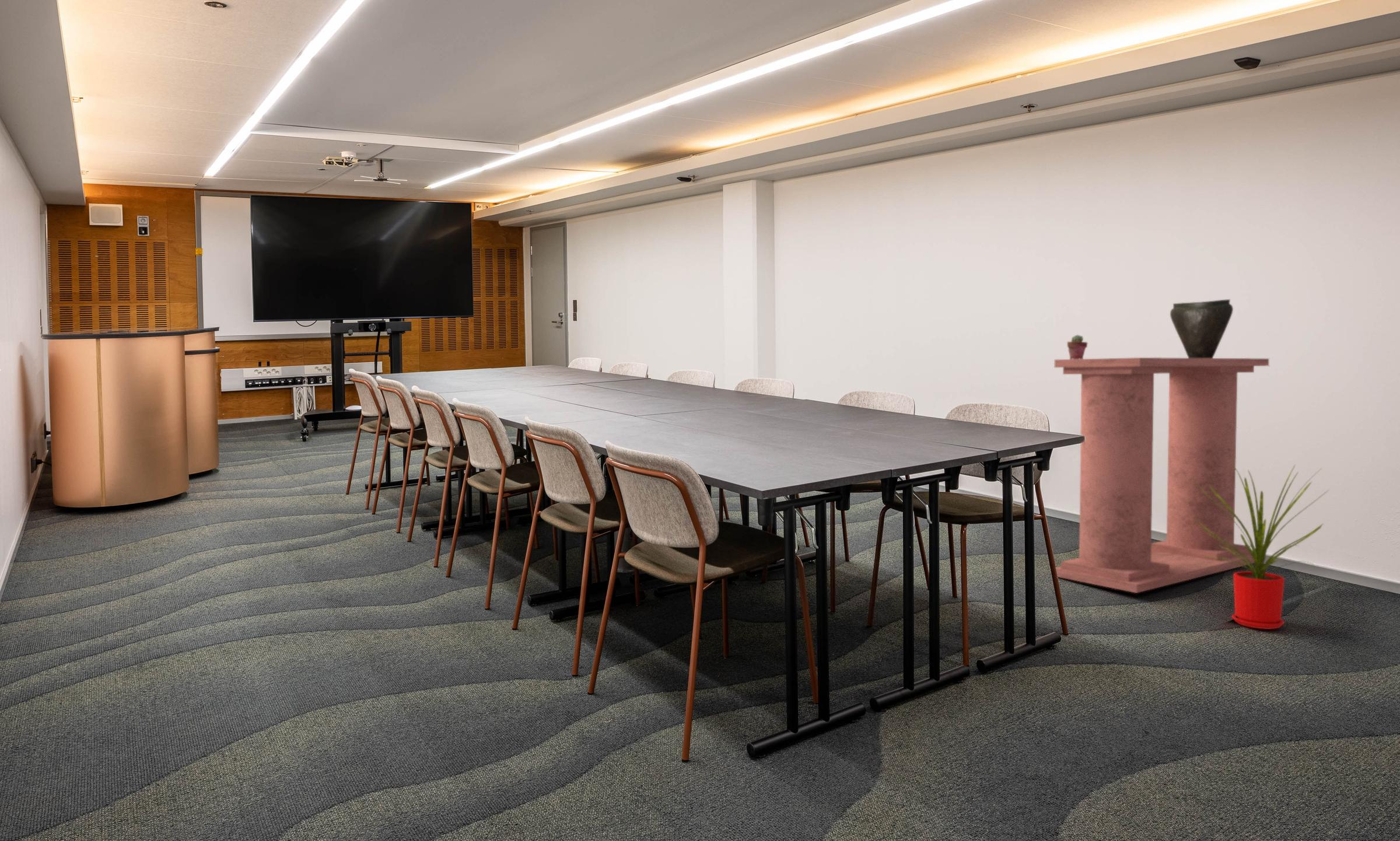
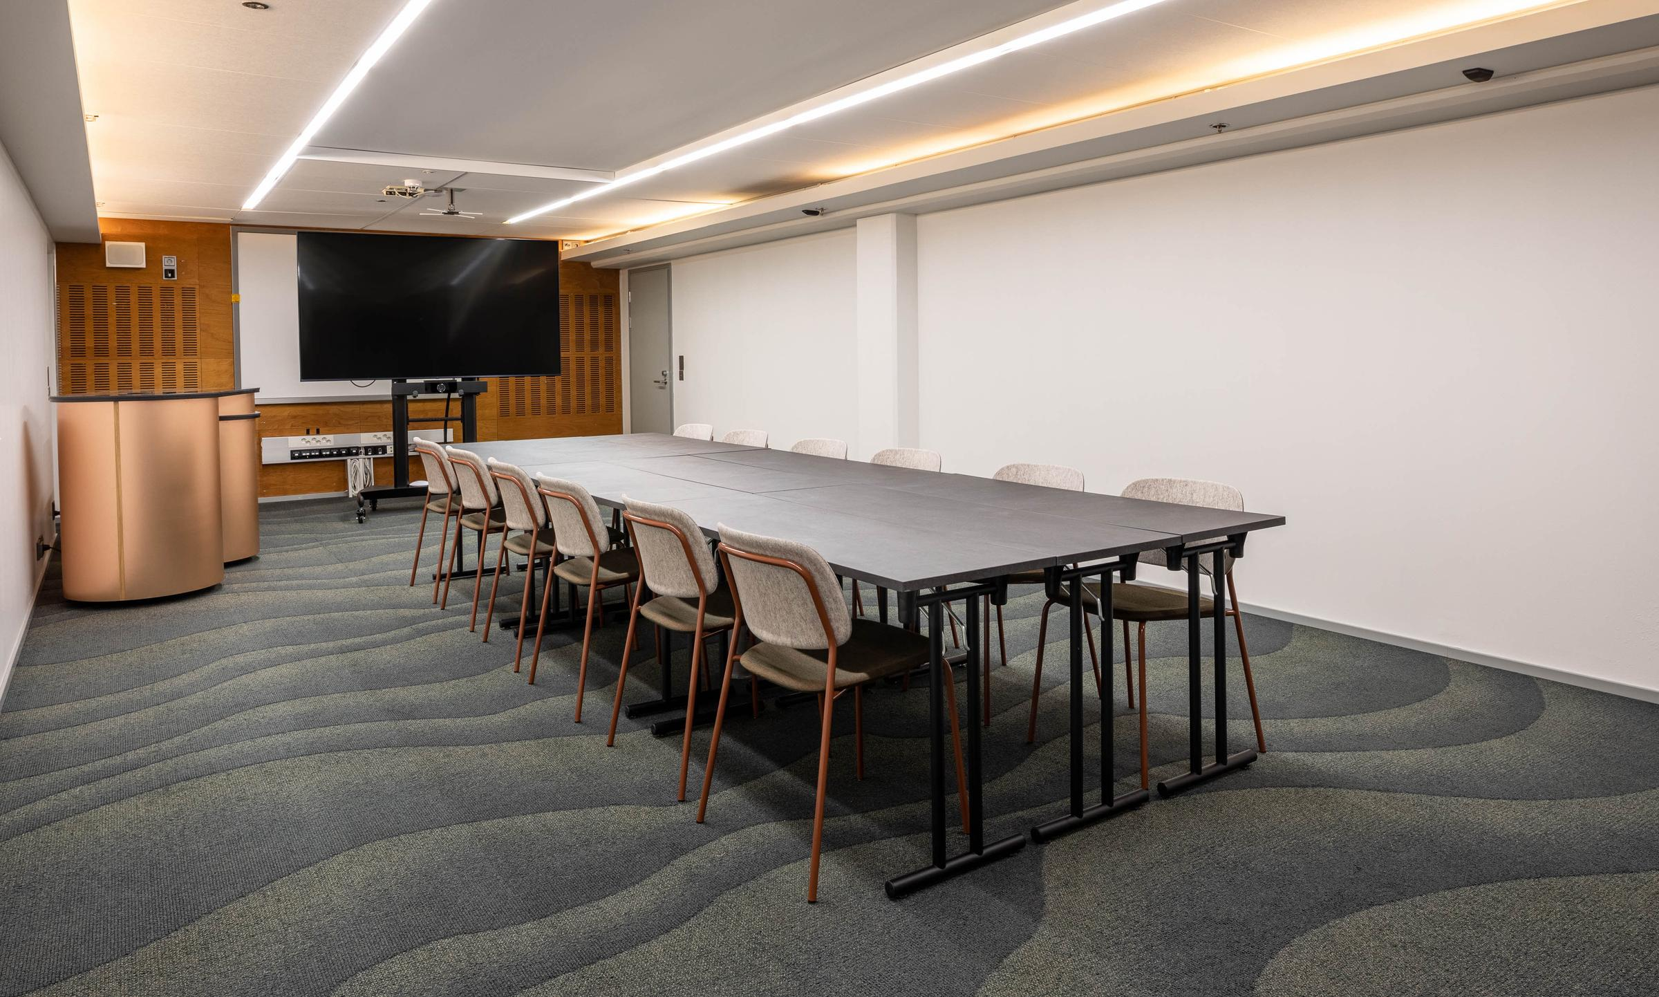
- potted succulent [1066,334,1088,359]
- house plant [1194,463,1330,630]
- vase [1170,299,1234,358]
- console table [1054,357,1269,594]
